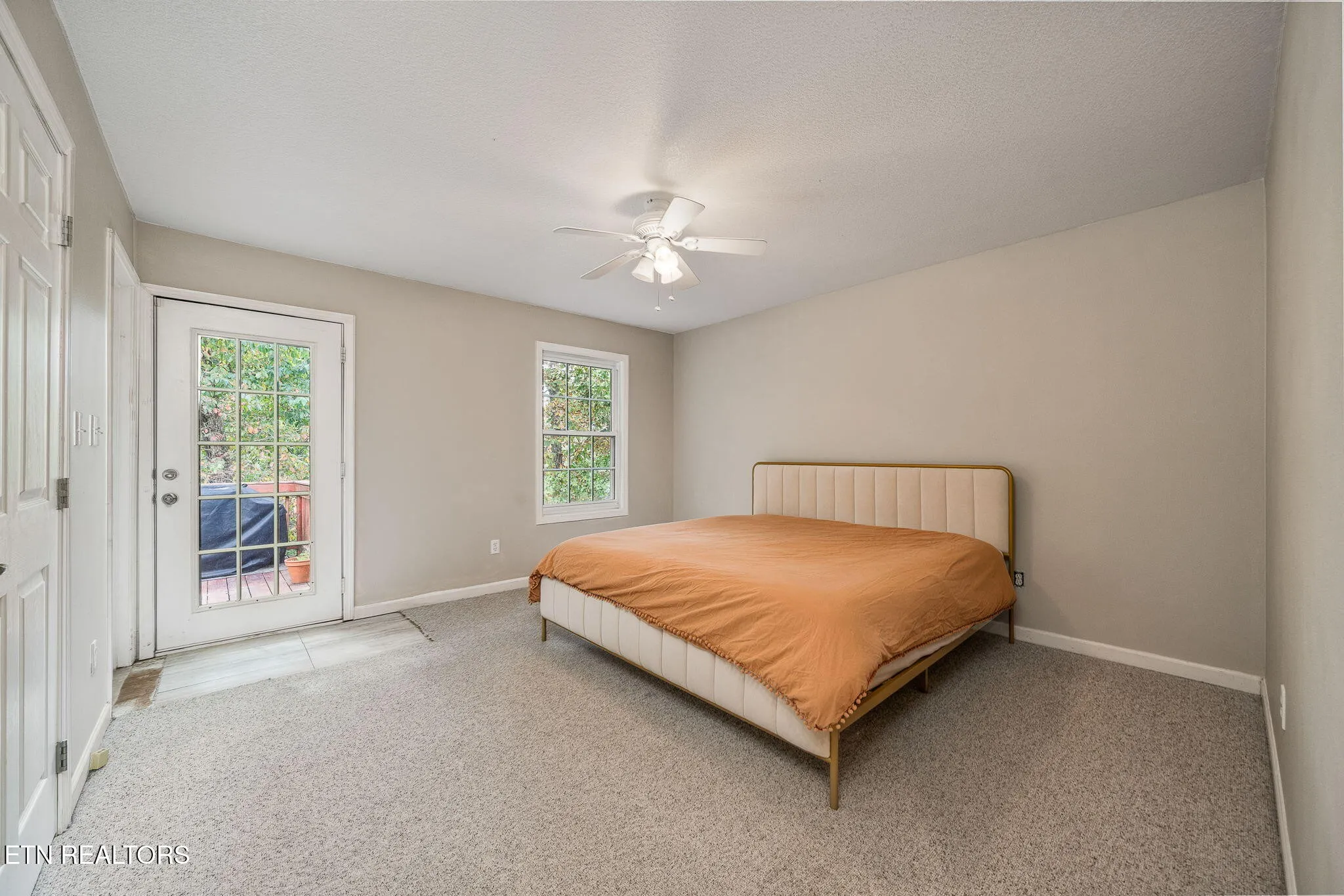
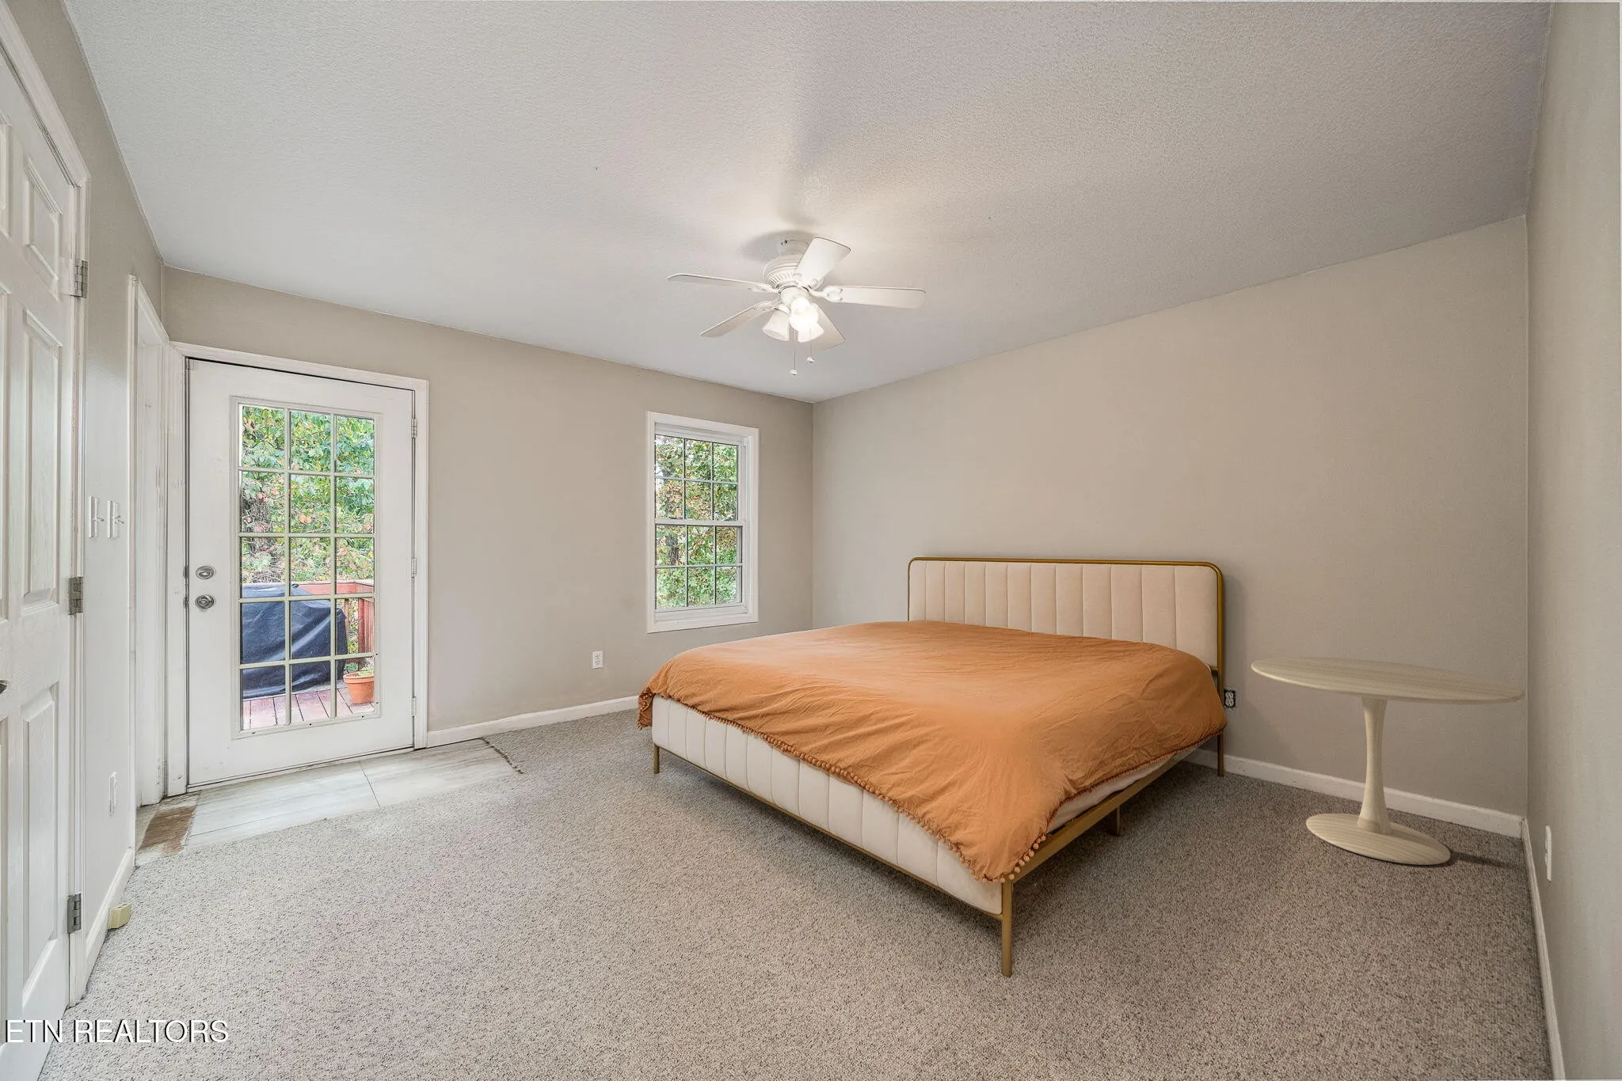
+ pedestal table [1250,656,1527,866]
